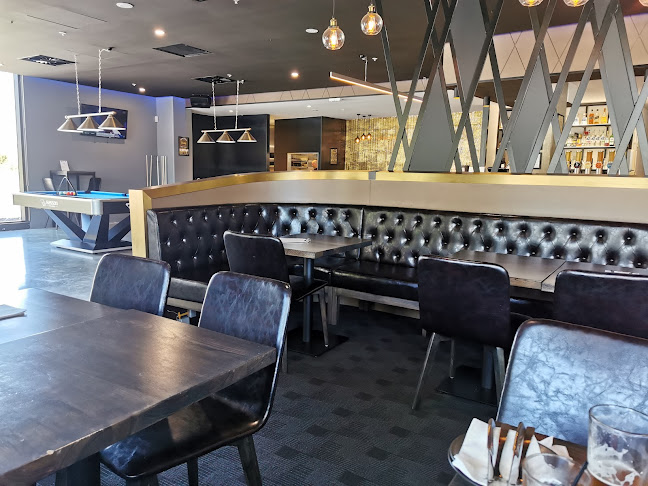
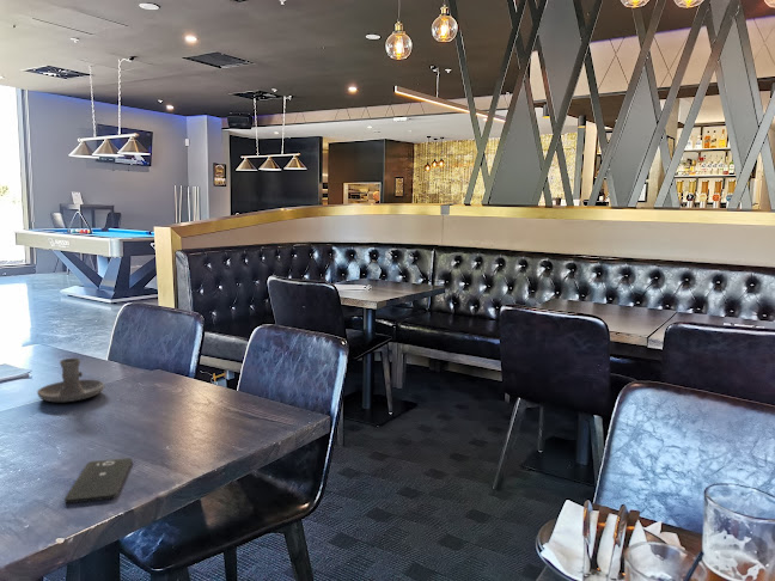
+ smartphone [63,457,133,504]
+ candle holder [36,357,105,403]
